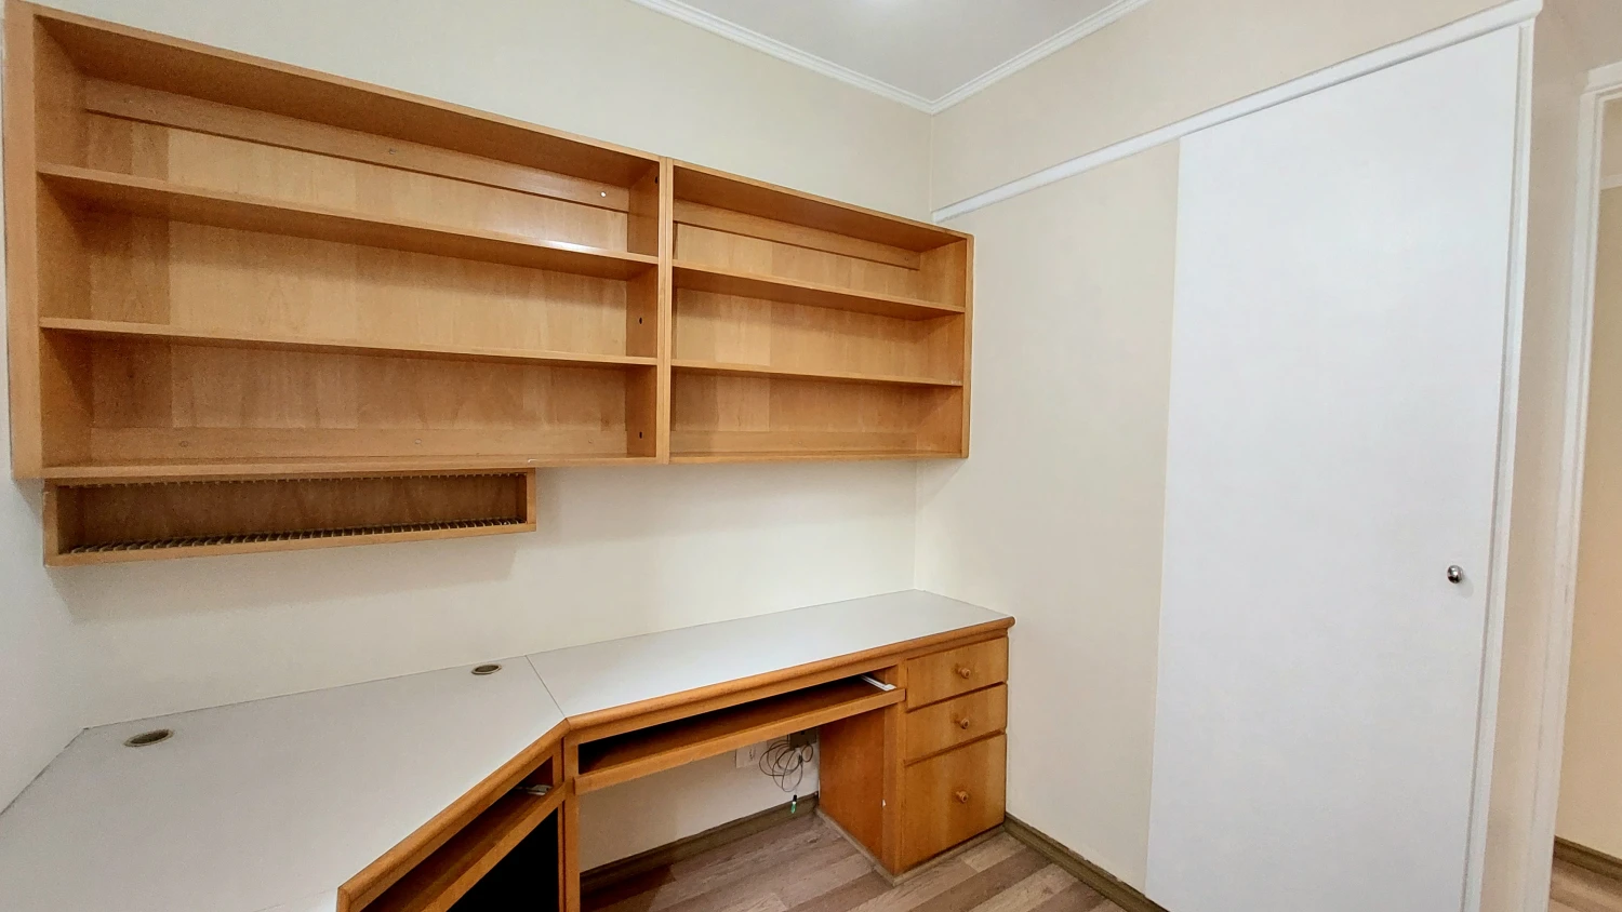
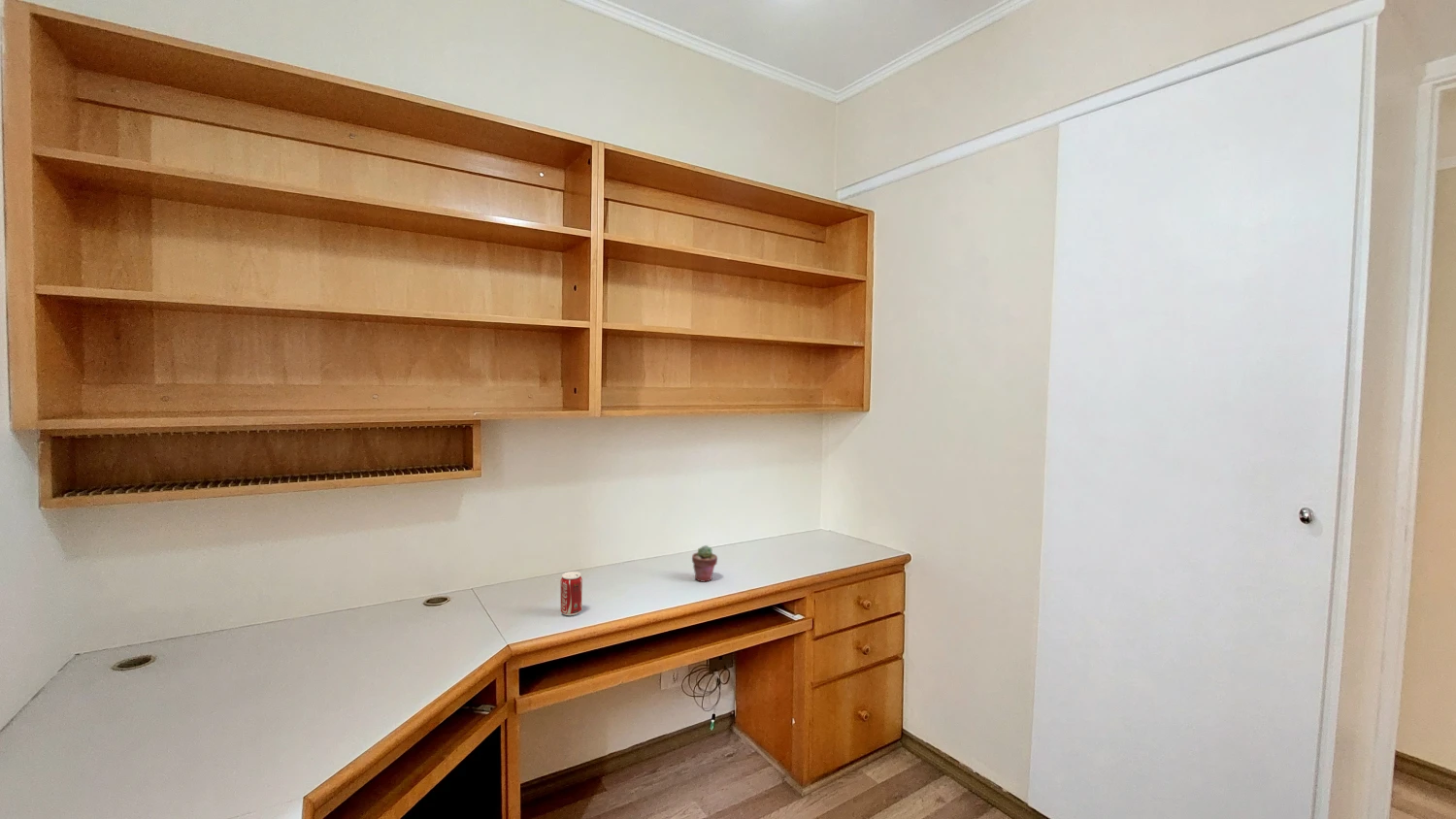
+ beverage can [560,571,583,616]
+ potted succulent [691,544,718,583]
